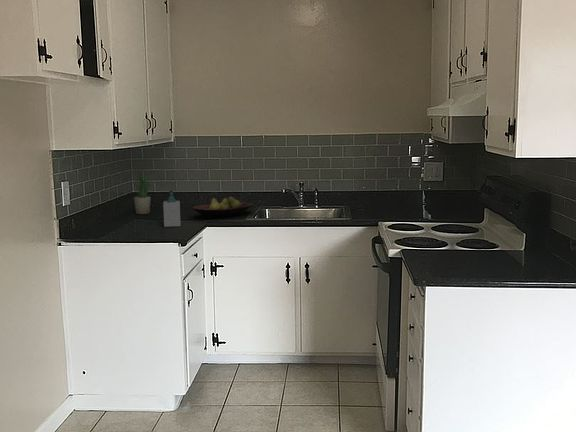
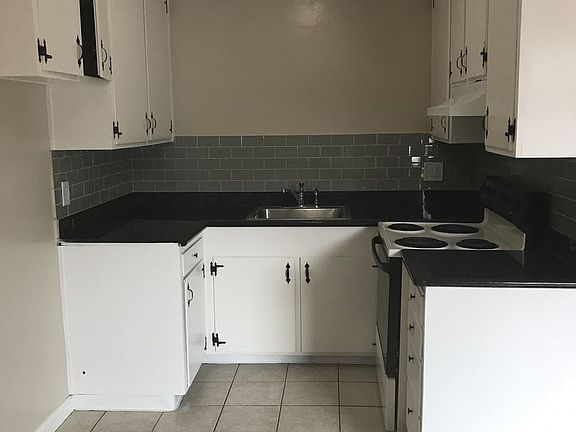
- potted plant [133,168,153,215]
- soap bottle [162,189,182,228]
- fruit bowl [191,196,254,219]
